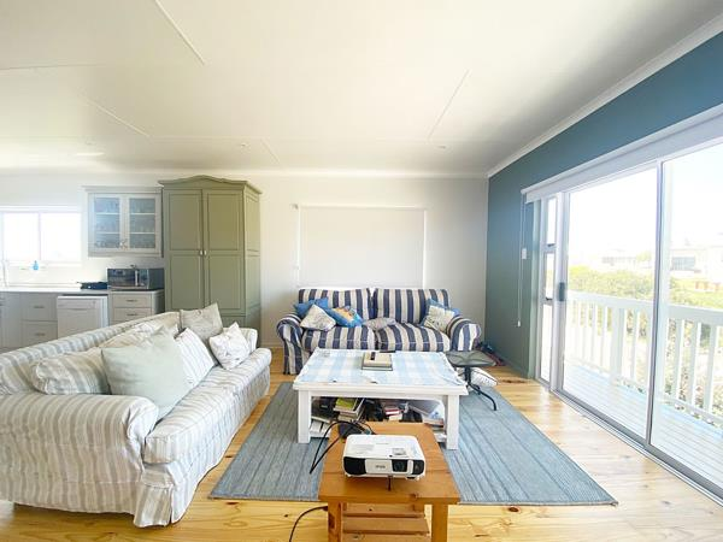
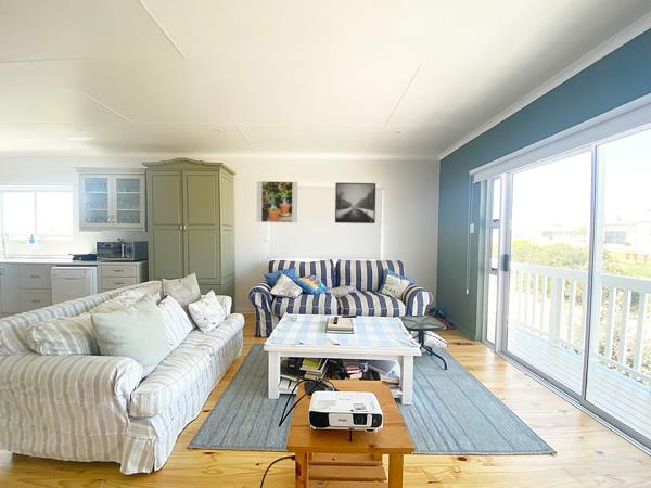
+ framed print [334,181,376,224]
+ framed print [256,180,298,223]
